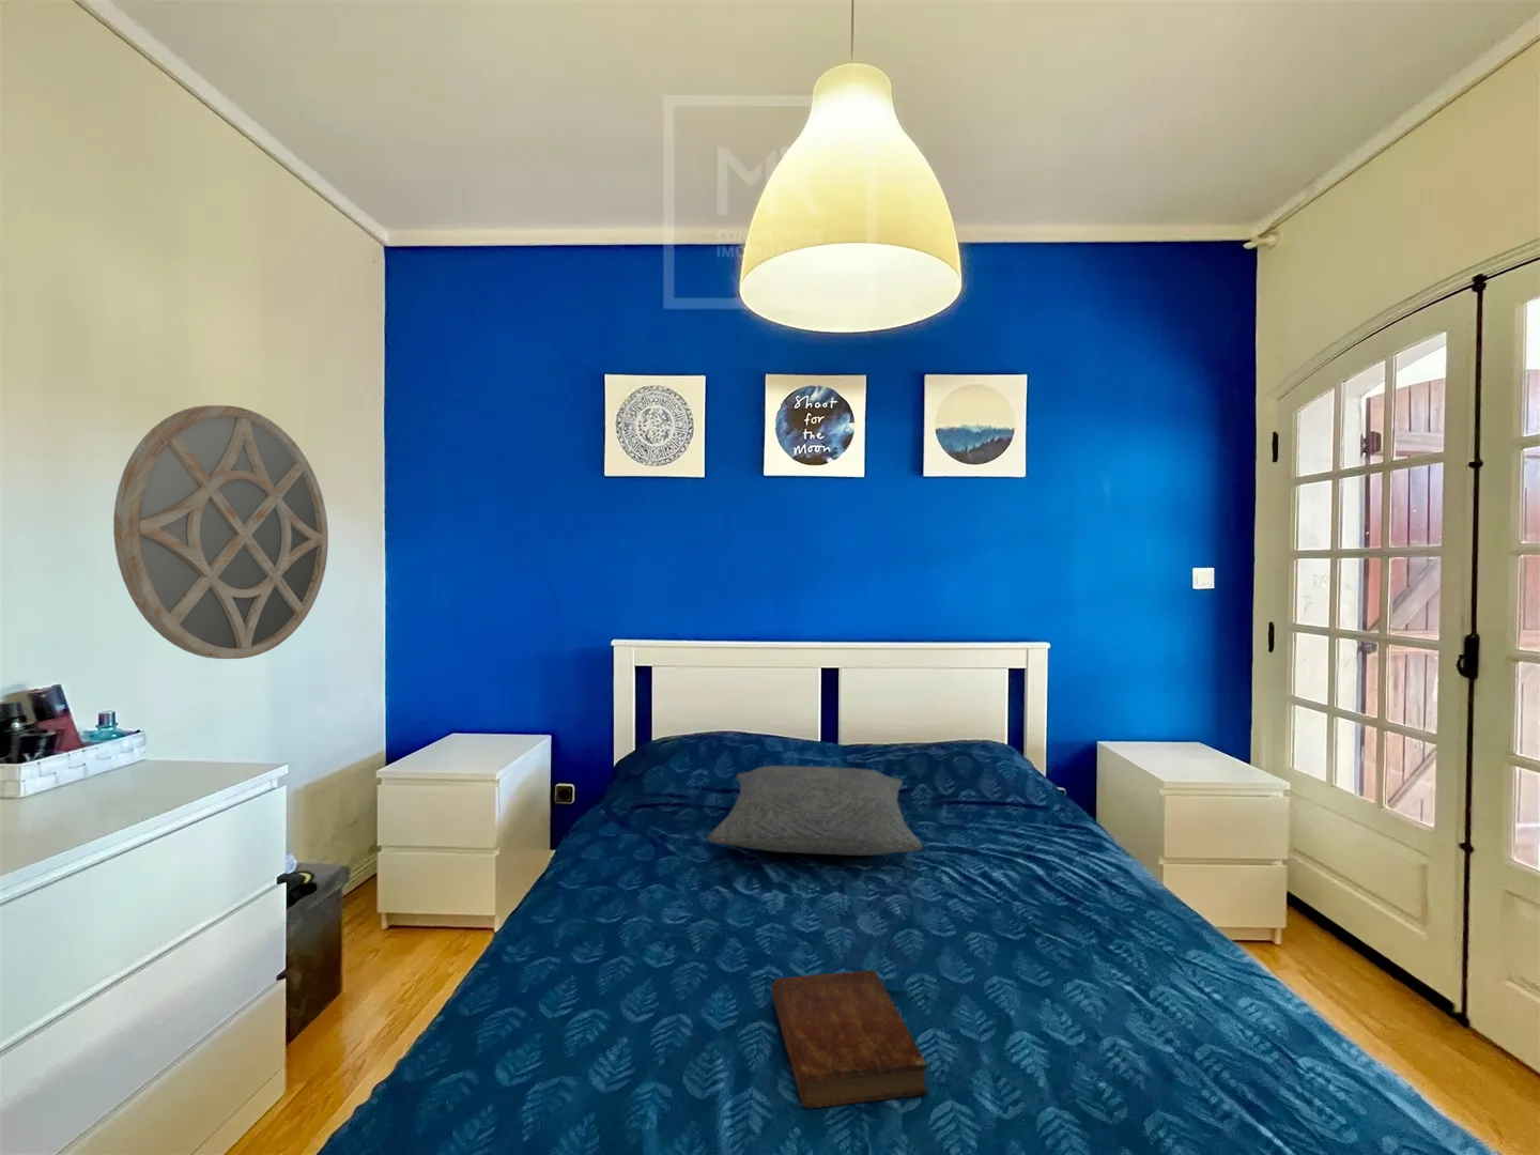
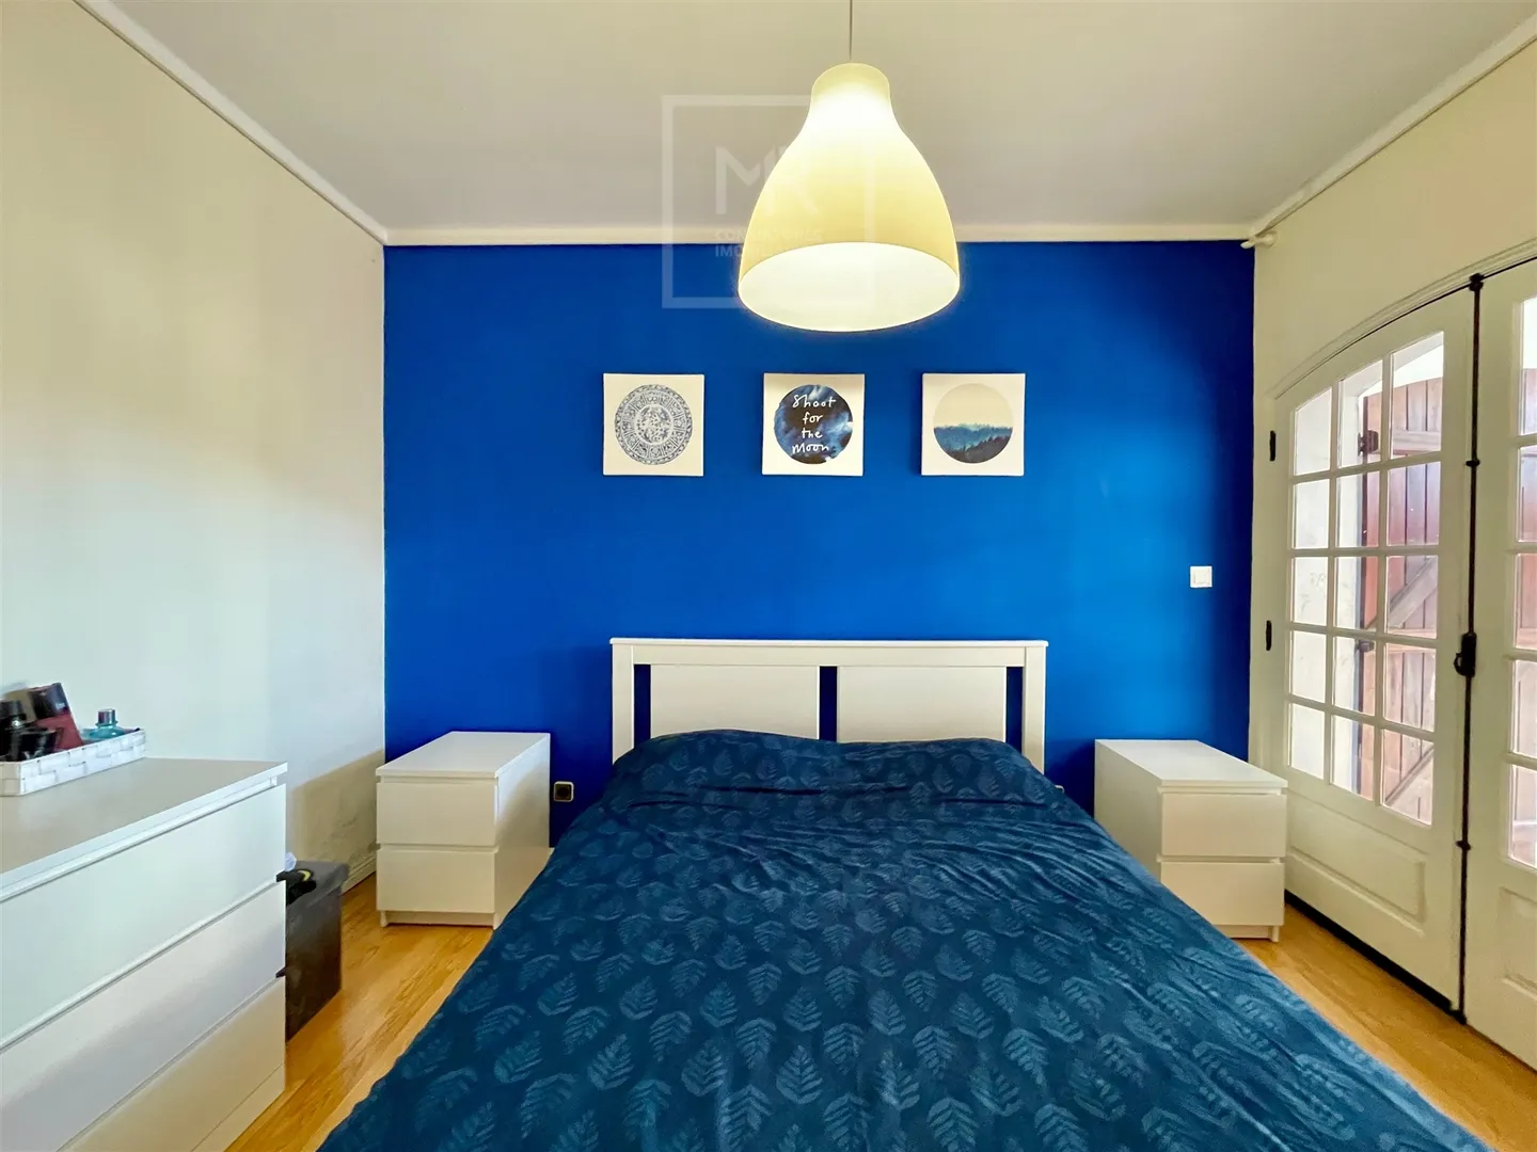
- home mirror [113,404,330,660]
- pillow [707,764,924,857]
- bible [771,969,929,1109]
